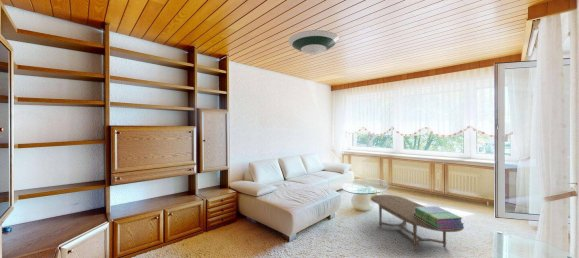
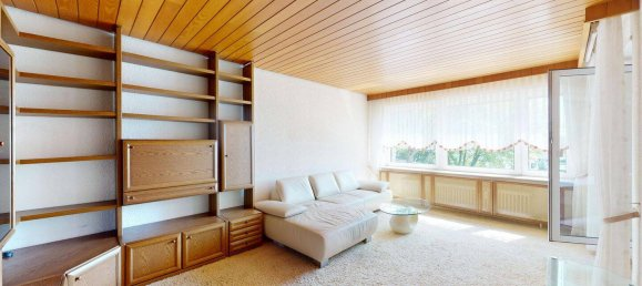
- coffee table [370,194,465,252]
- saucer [288,29,340,56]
- stack of books [413,205,465,229]
